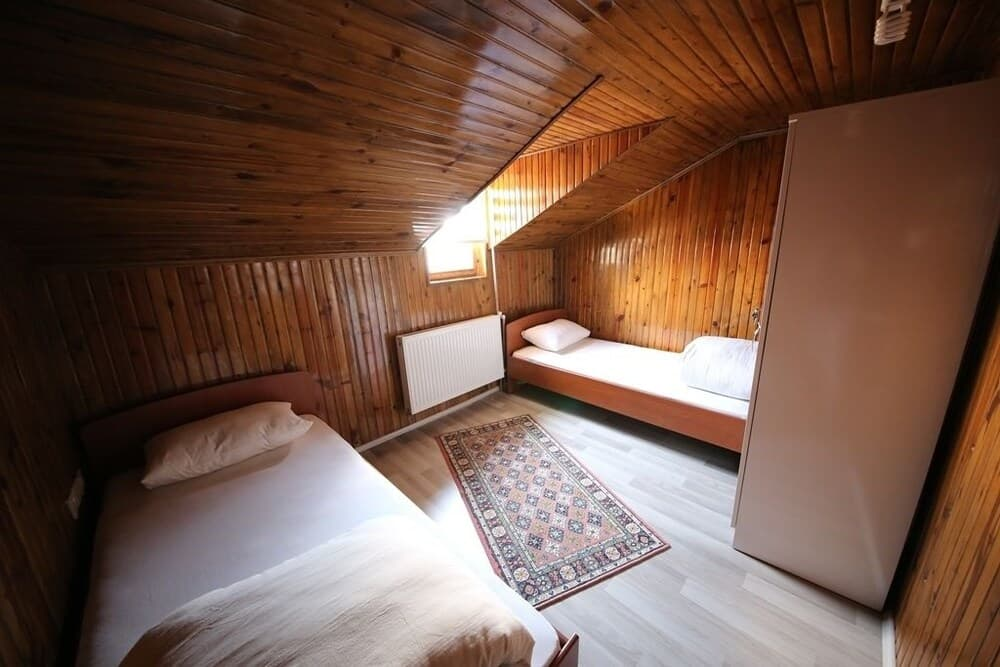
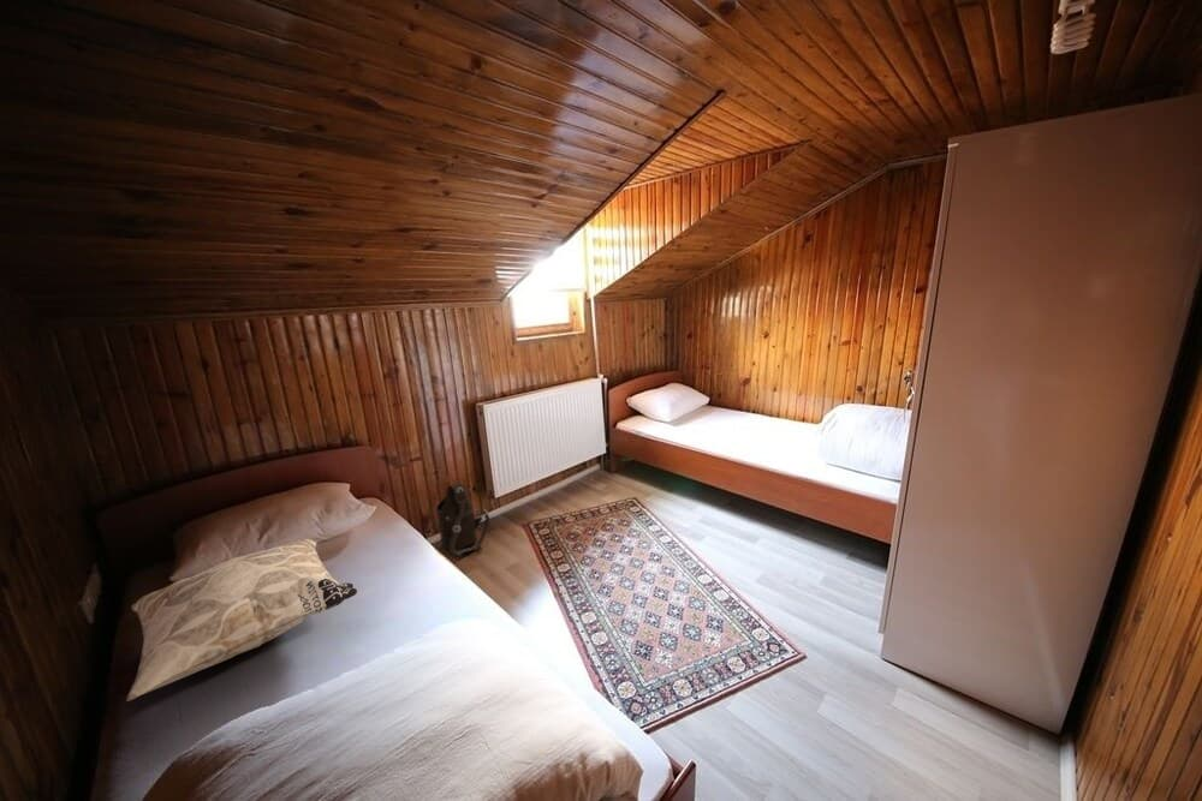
+ decorative pillow [125,538,358,703]
+ shoulder bag [435,480,492,557]
